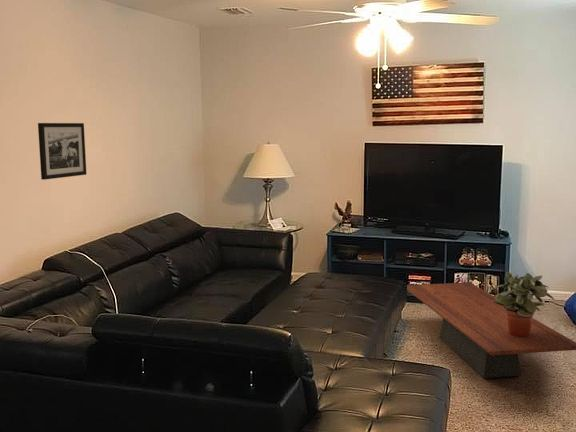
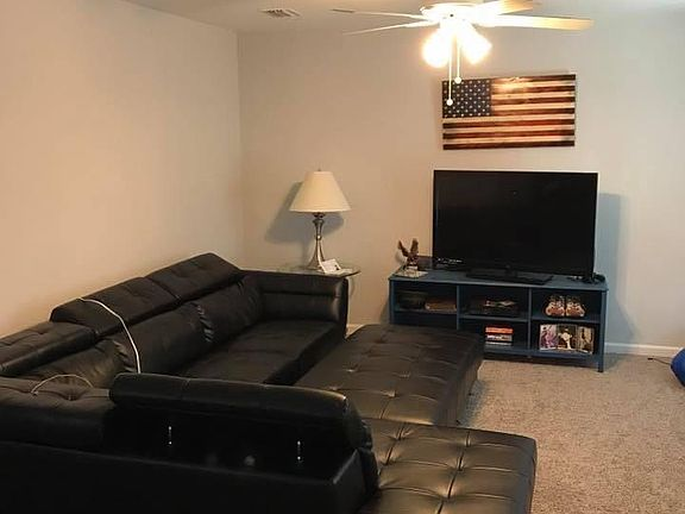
- potted plant [493,271,555,337]
- coffee table [406,281,576,379]
- picture frame [37,122,88,181]
